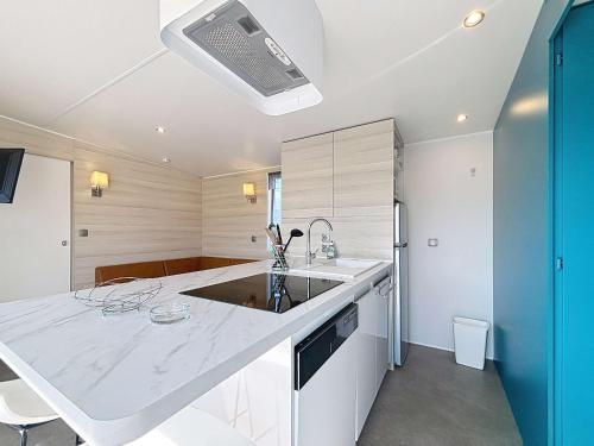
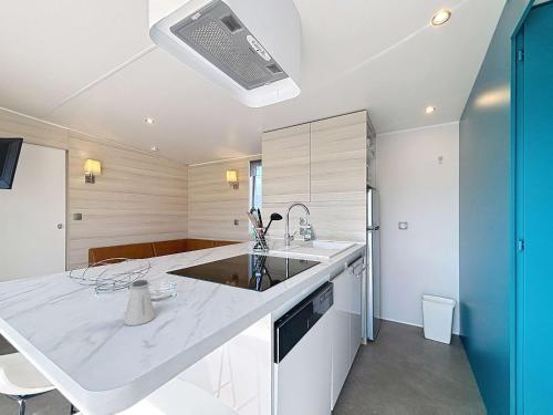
+ saltshaker [123,279,156,326]
